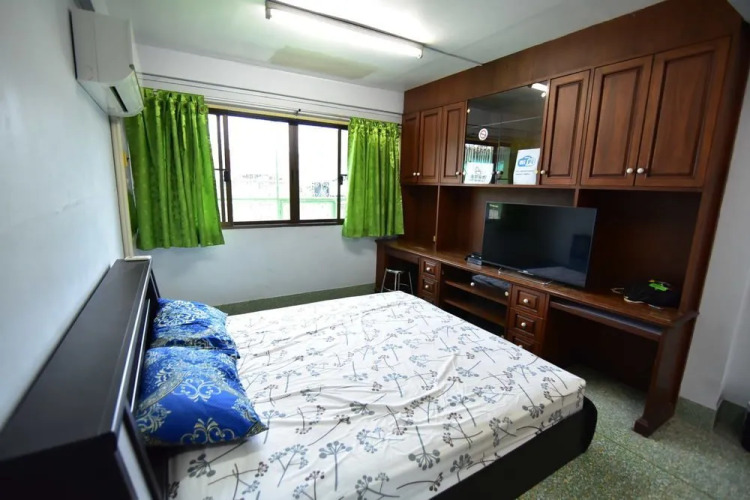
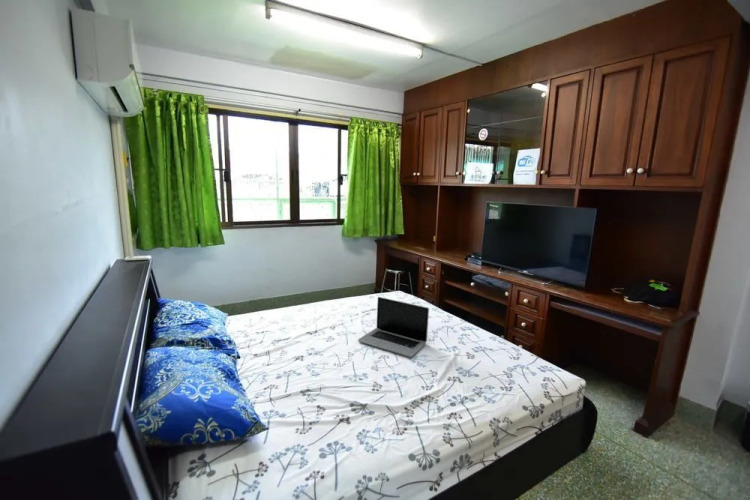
+ laptop [357,296,430,358]
